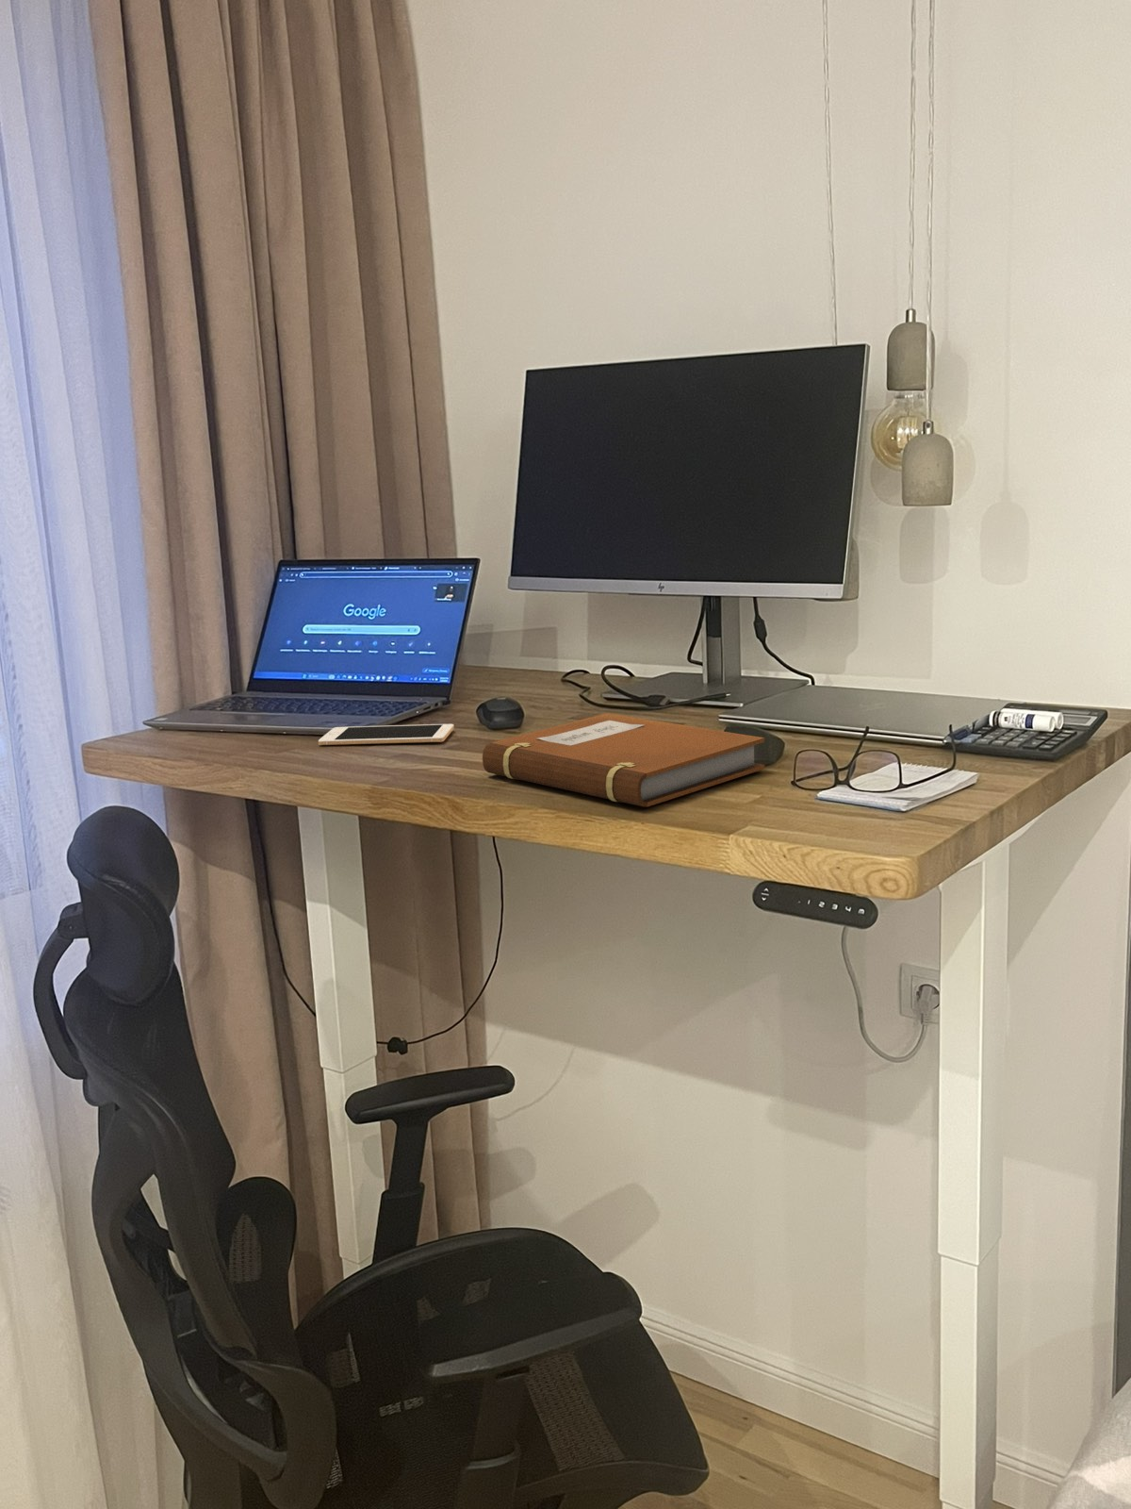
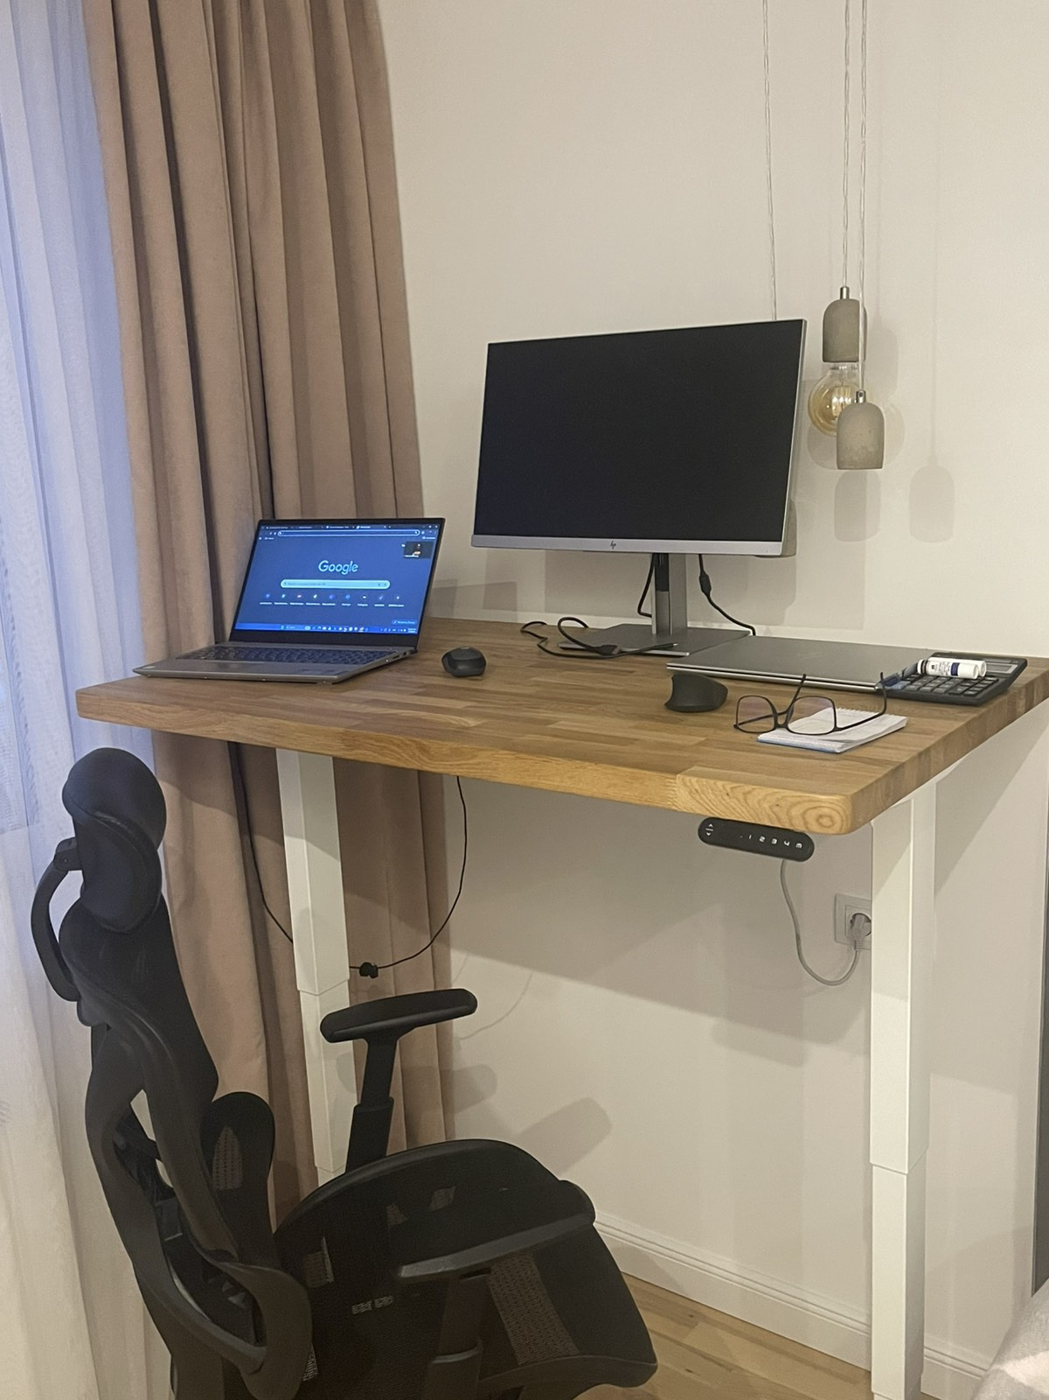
- notebook [481,712,765,807]
- cell phone [317,724,455,746]
